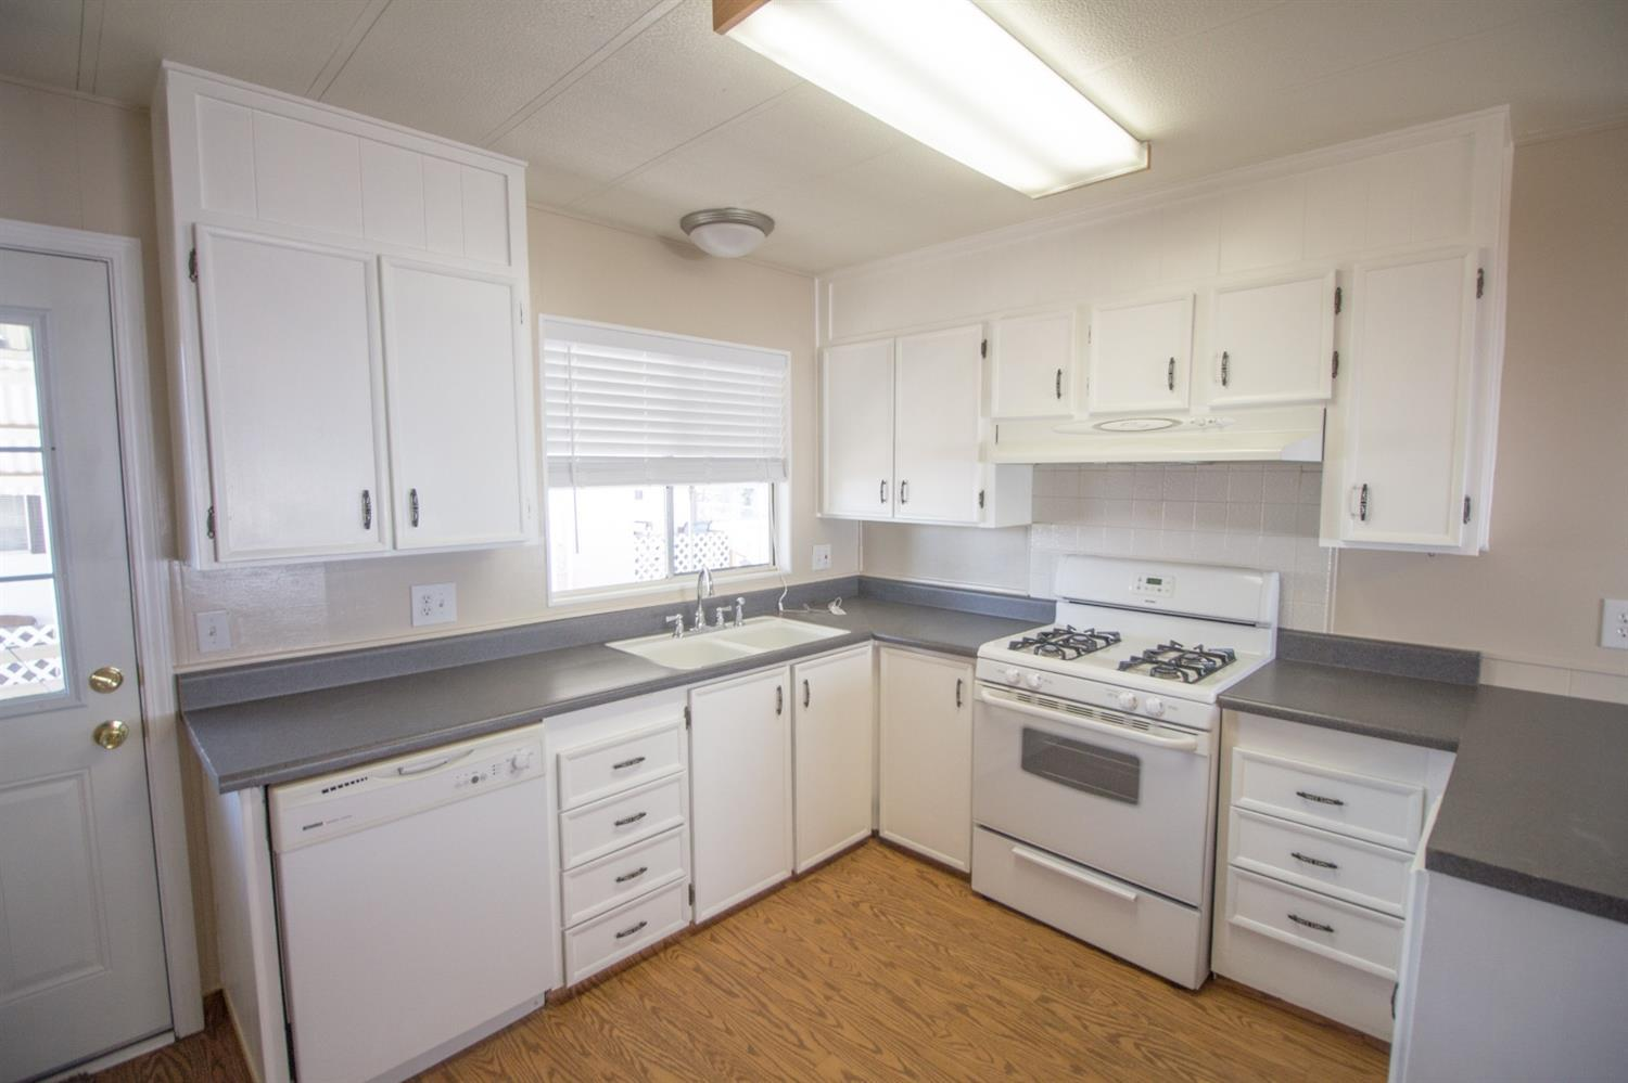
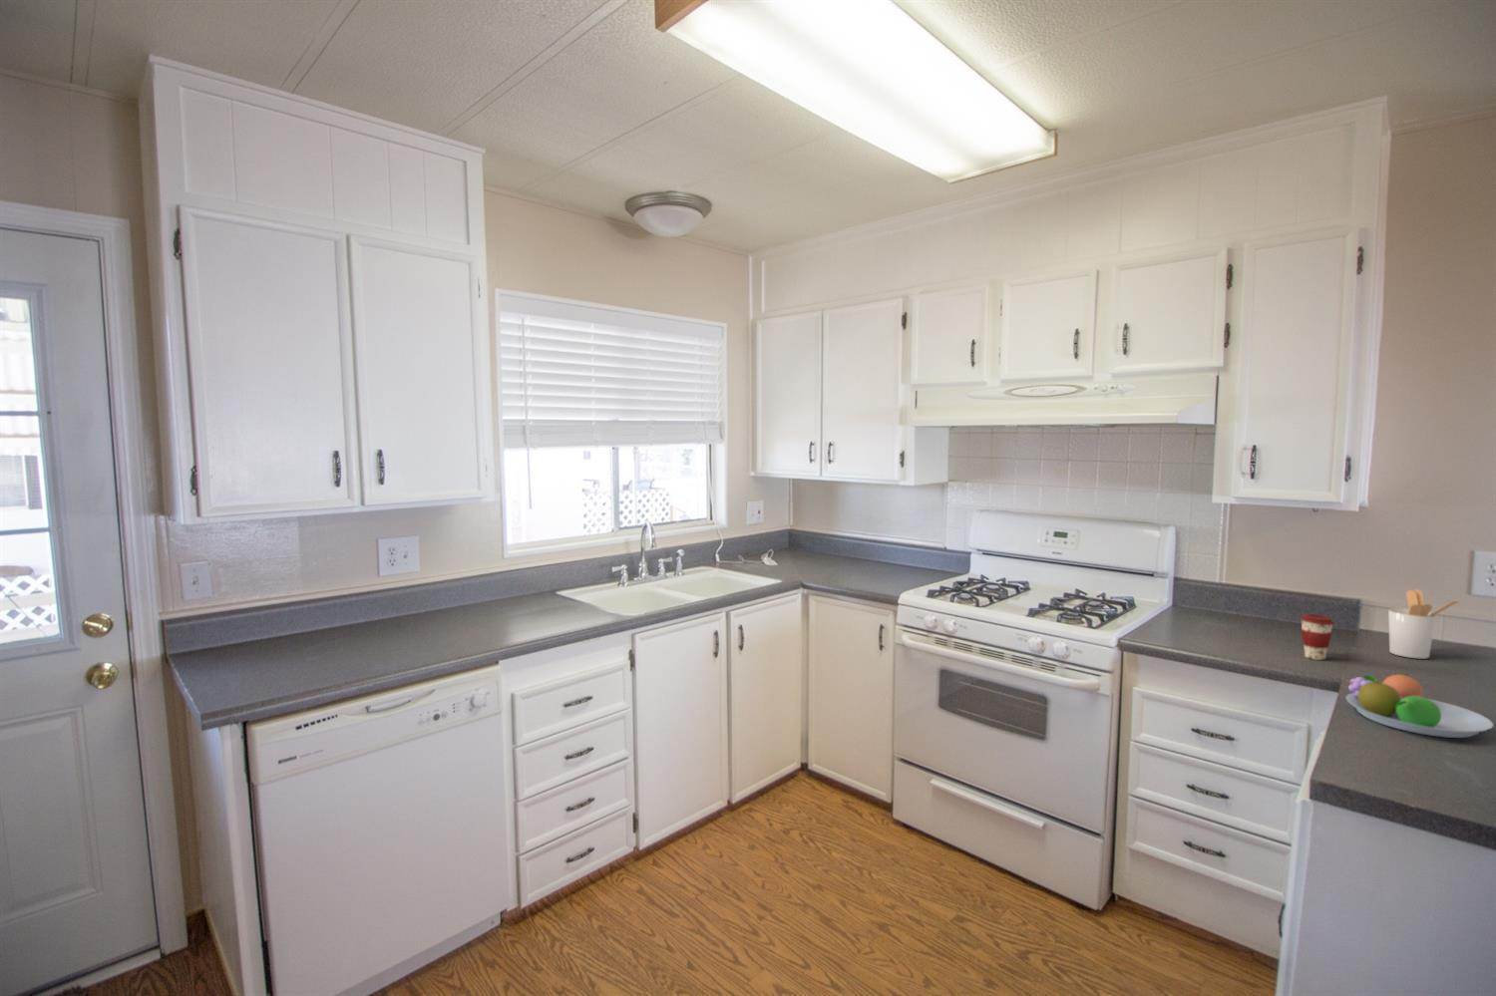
+ coffee cup [1299,614,1336,661]
+ fruit bowl [1345,673,1494,739]
+ utensil holder [1387,588,1463,660]
